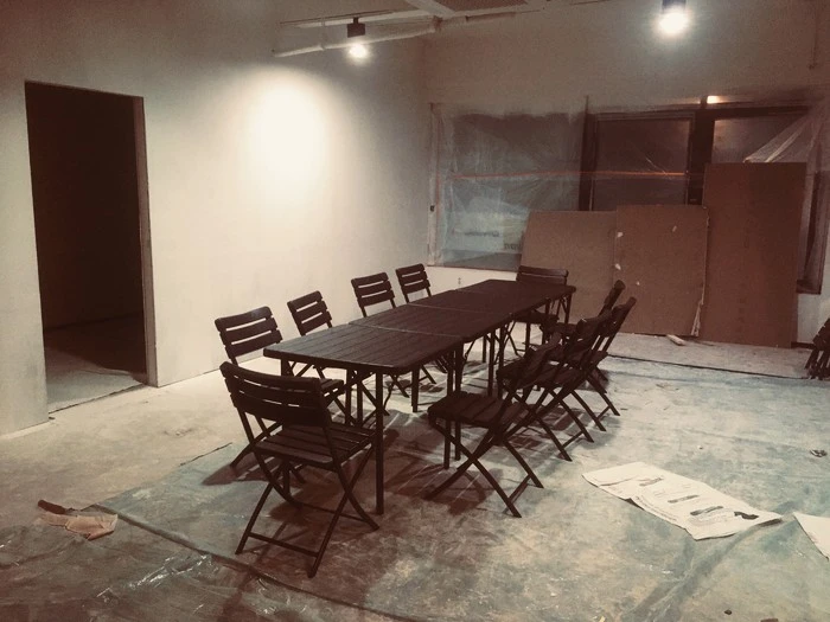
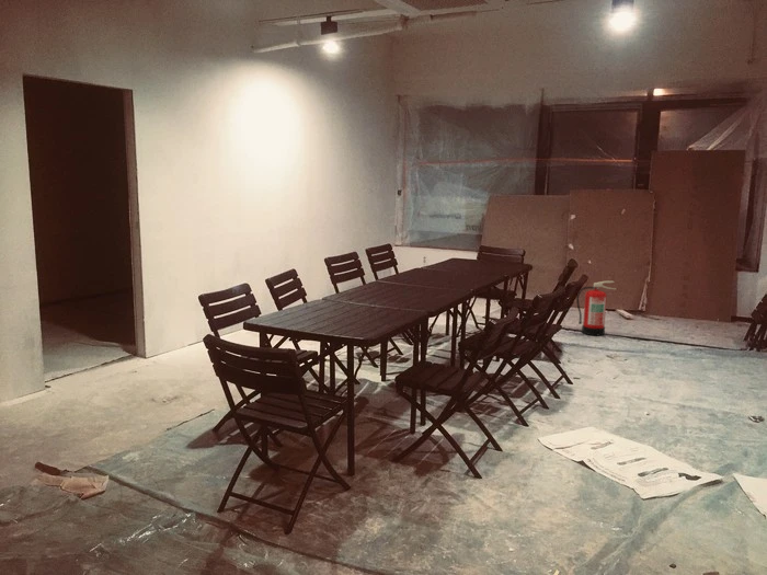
+ fire extinguisher [575,280,616,336]
